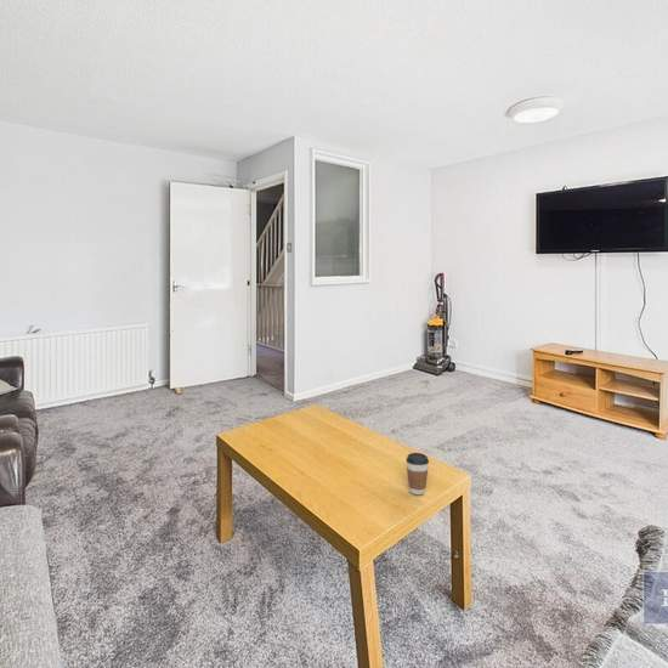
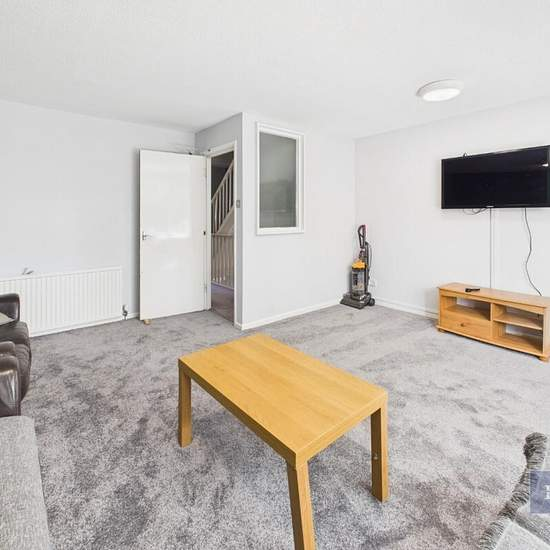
- coffee cup [406,452,430,496]
